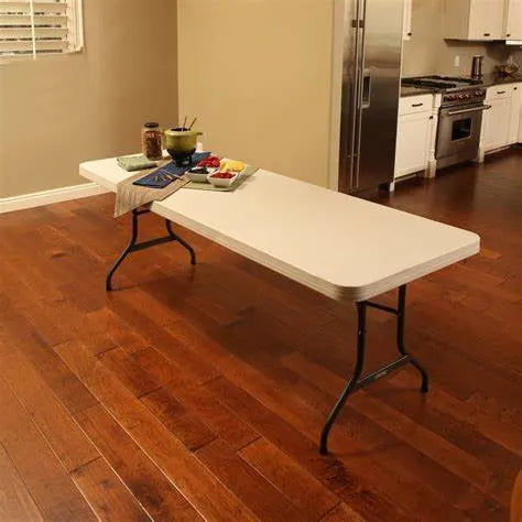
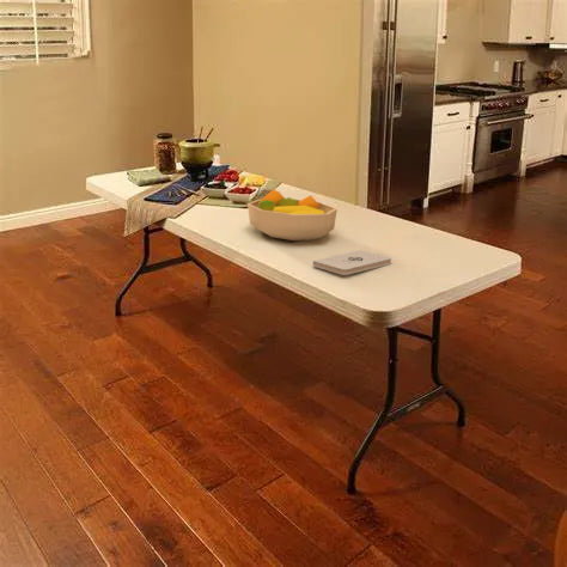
+ fruit bowl [246,188,339,242]
+ notepad [312,249,392,276]
